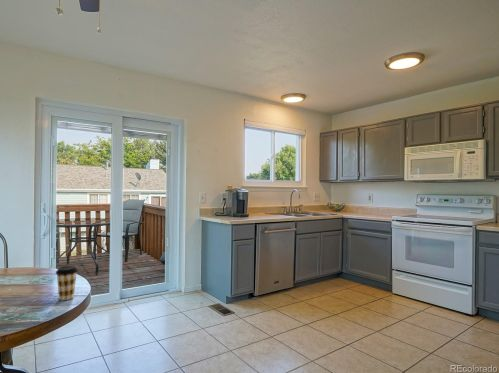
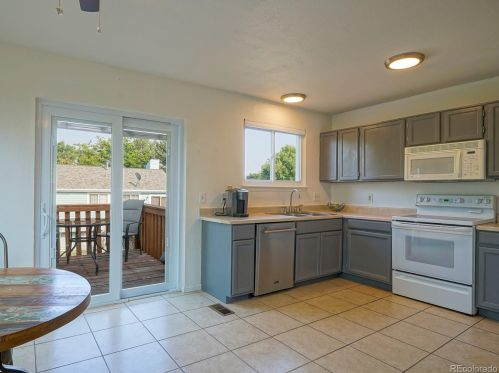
- coffee cup [54,265,79,301]
